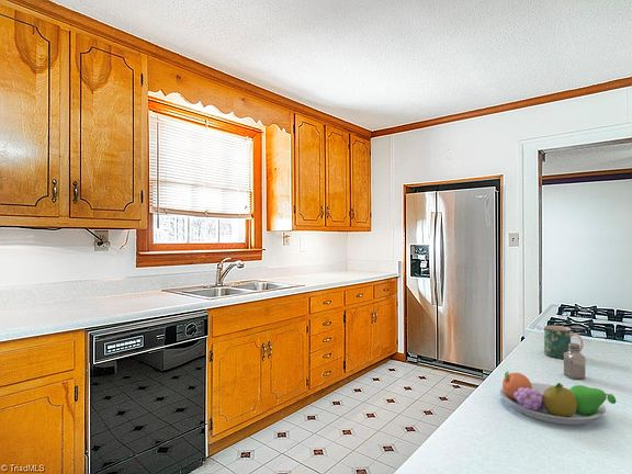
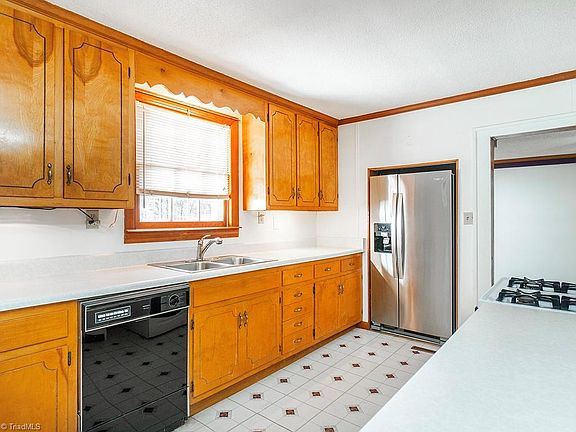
- saltshaker [563,342,586,380]
- mug [543,325,585,360]
- fruit bowl [499,371,617,426]
